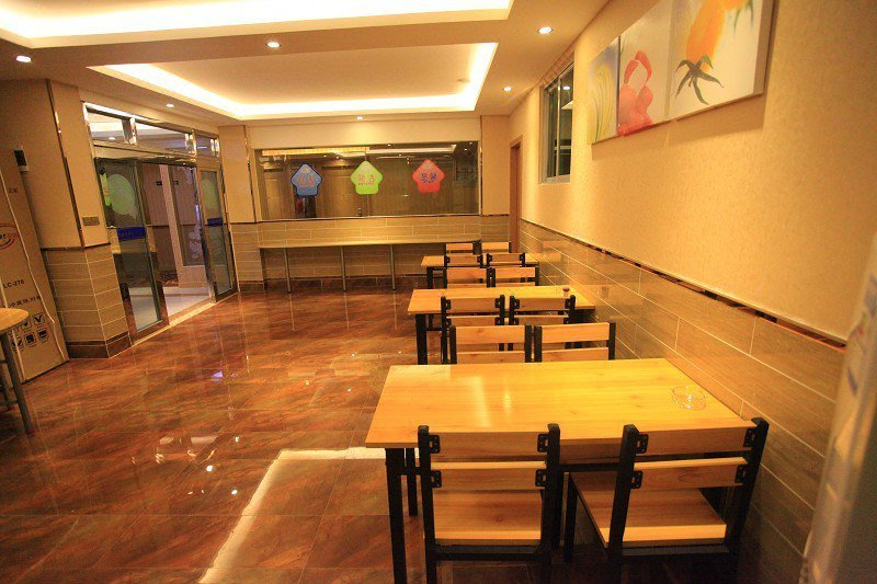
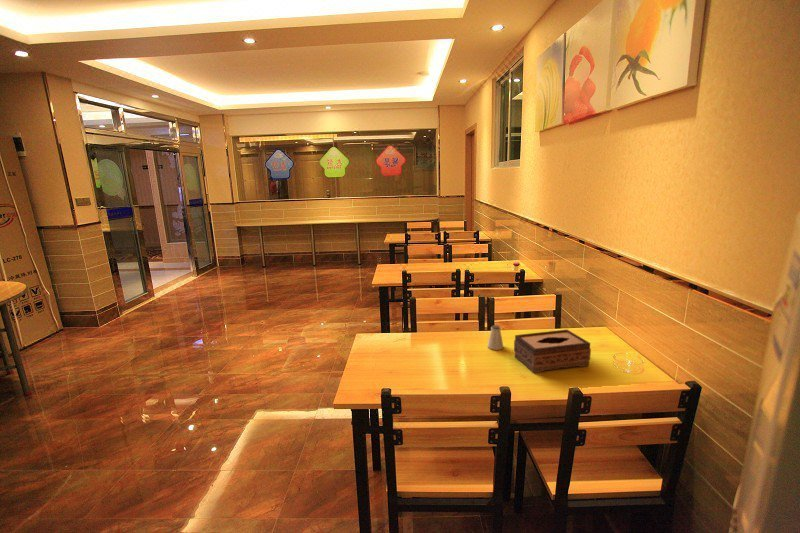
+ saltshaker [487,324,505,351]
+ tissue box [513,329,592,374]
